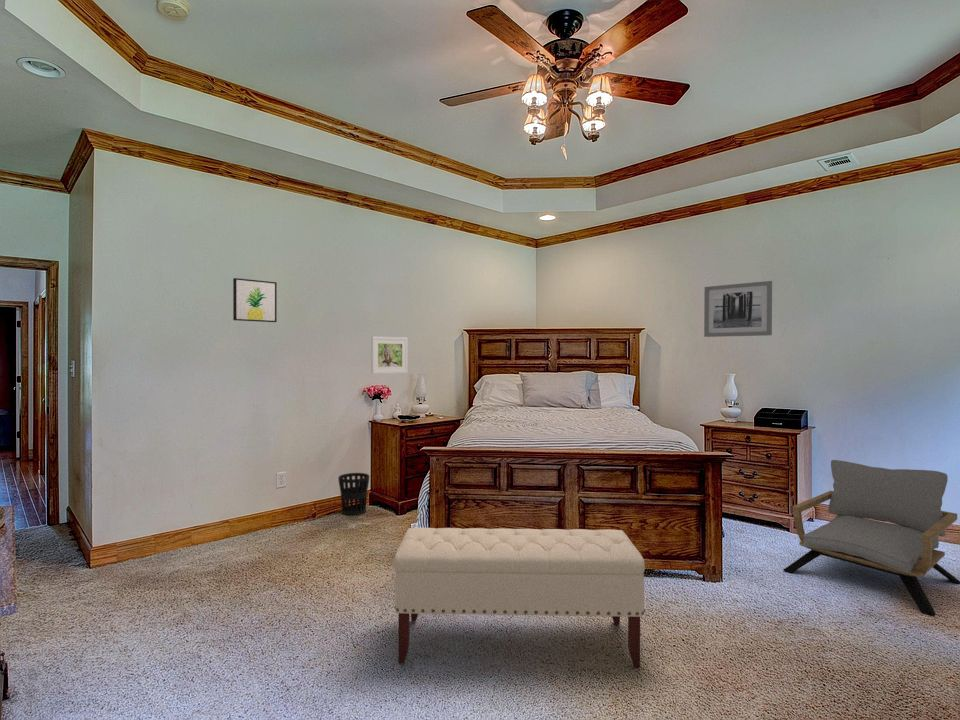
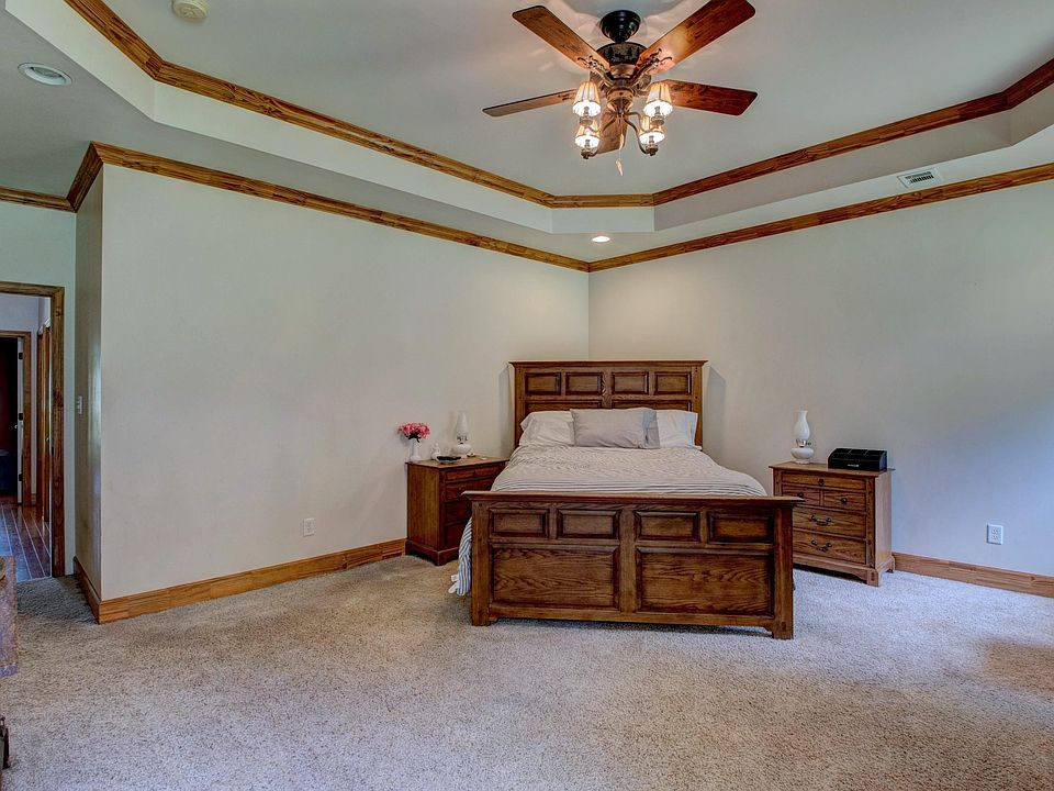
- wall art [703,280,773,338]
- armchair [782,459,960,617]
- bench [393,526,646,668]
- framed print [370,336,409,375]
- wall art [232,277,278,323]
- wastebasket [337,472,370,516]
